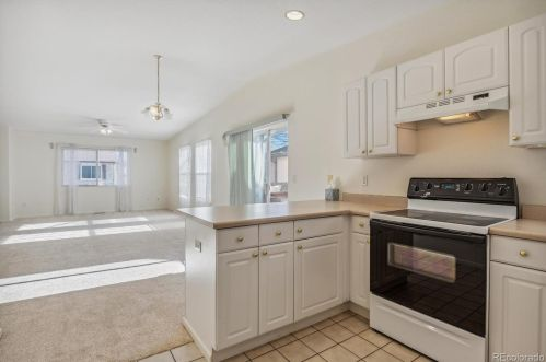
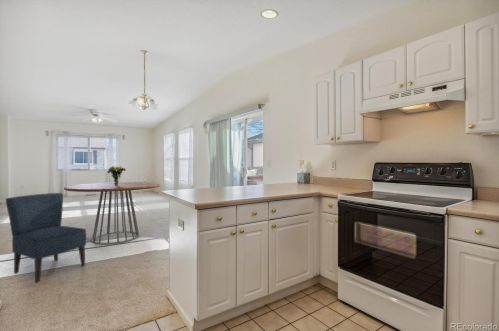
+ chair [5,192,87,284]
+ dining table [63,181,162,245]
+ bouquet [106,165,127,186]
